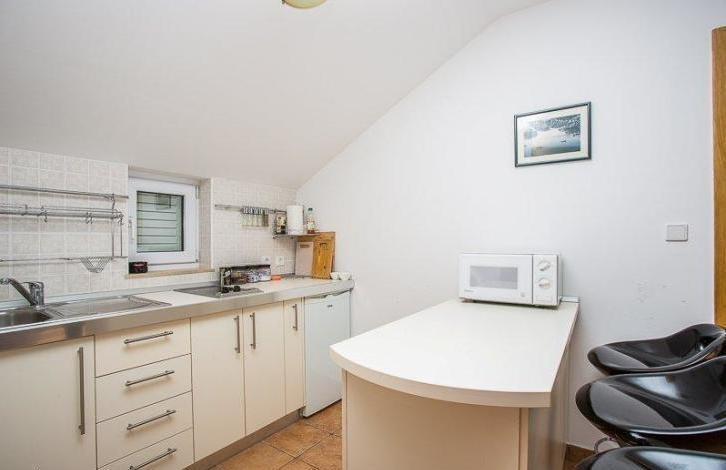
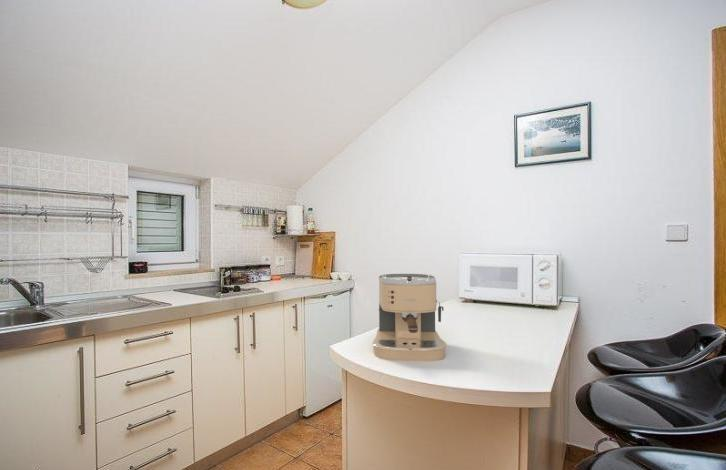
+ coffee maker [372,273,447,362]
